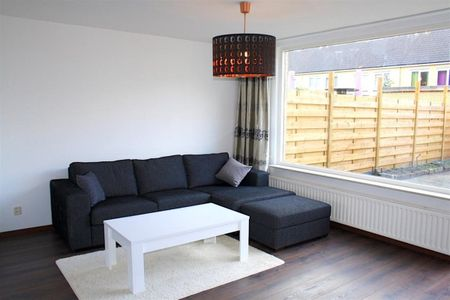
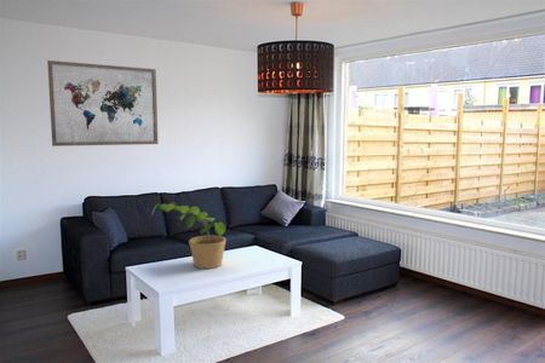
+ wall art [46,59,159,148]
+ potted plant [150,202,226,270]
